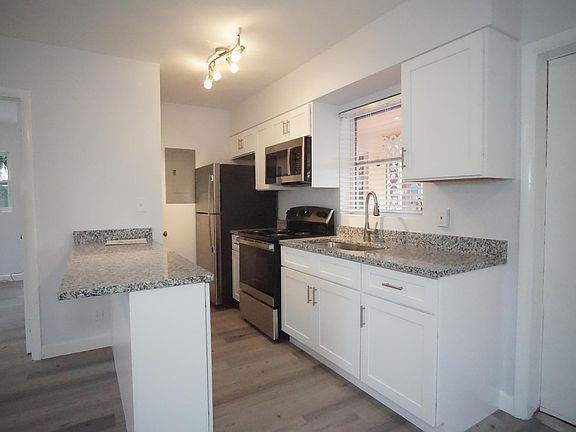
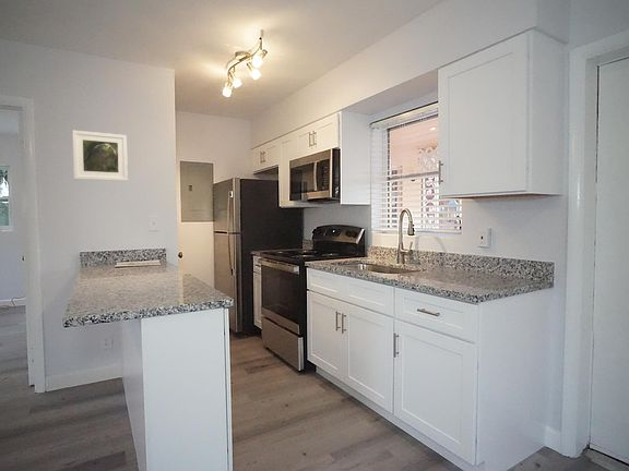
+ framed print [72,130,129,182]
